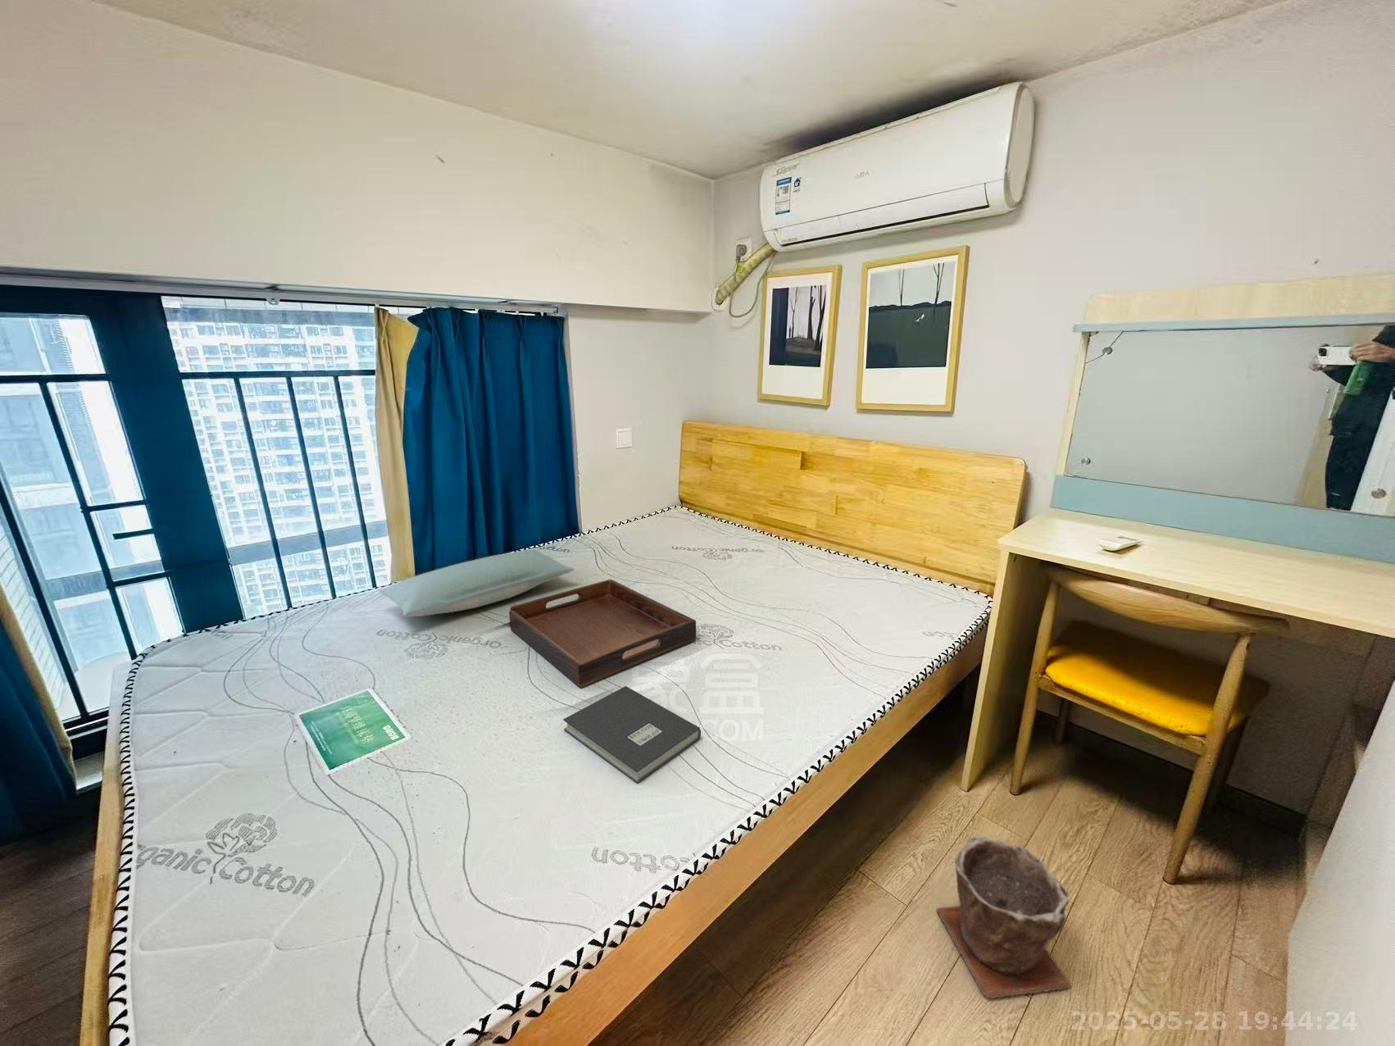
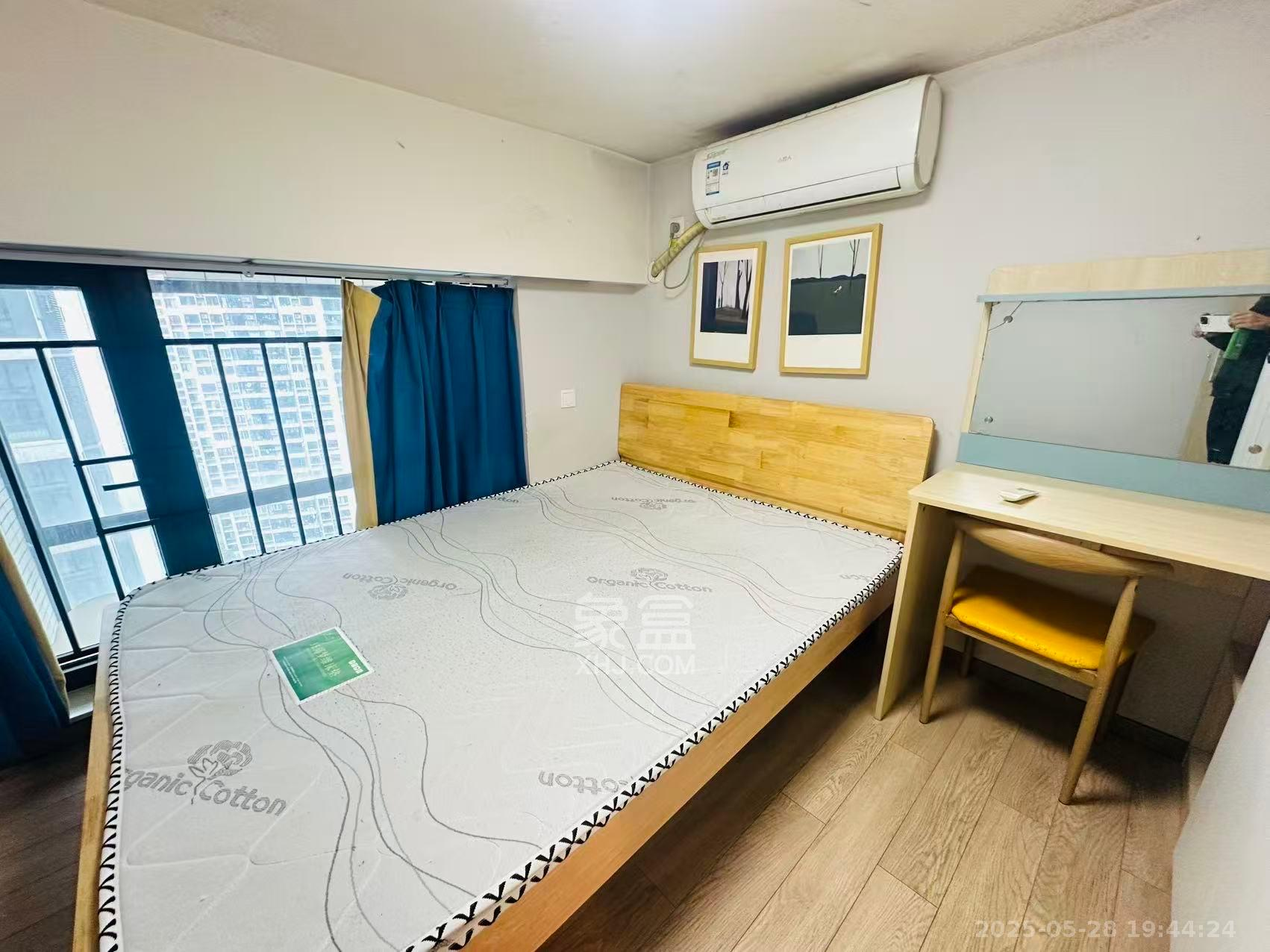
- pillow [378,549,576,619]
- plant pot [935,835,1073,999]
- book [562,686,702,783]
- serving tray [509,579,696,689]
